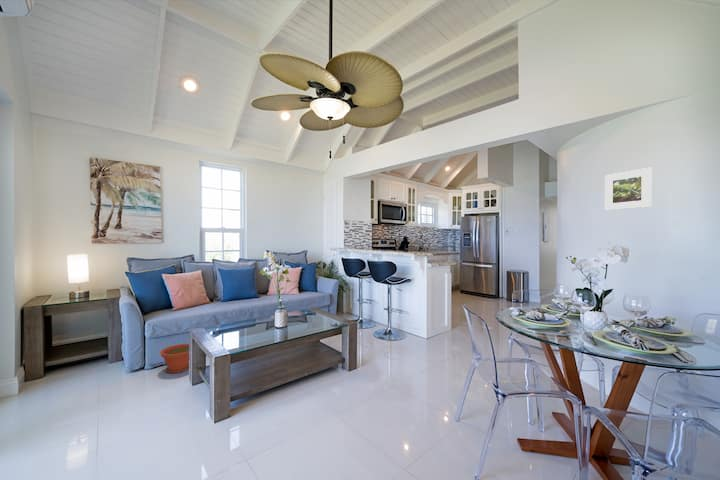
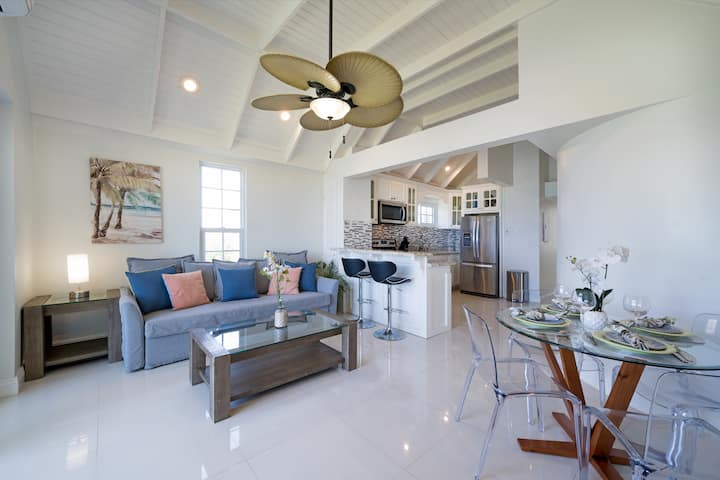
- plant pot [159,343,190,374]
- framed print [604,167,653,211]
